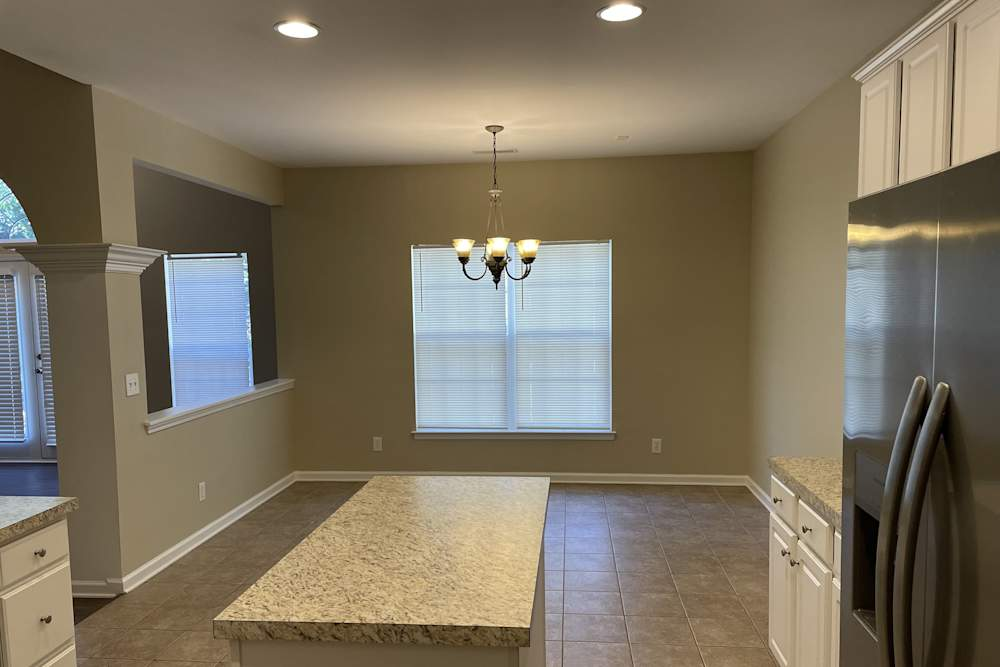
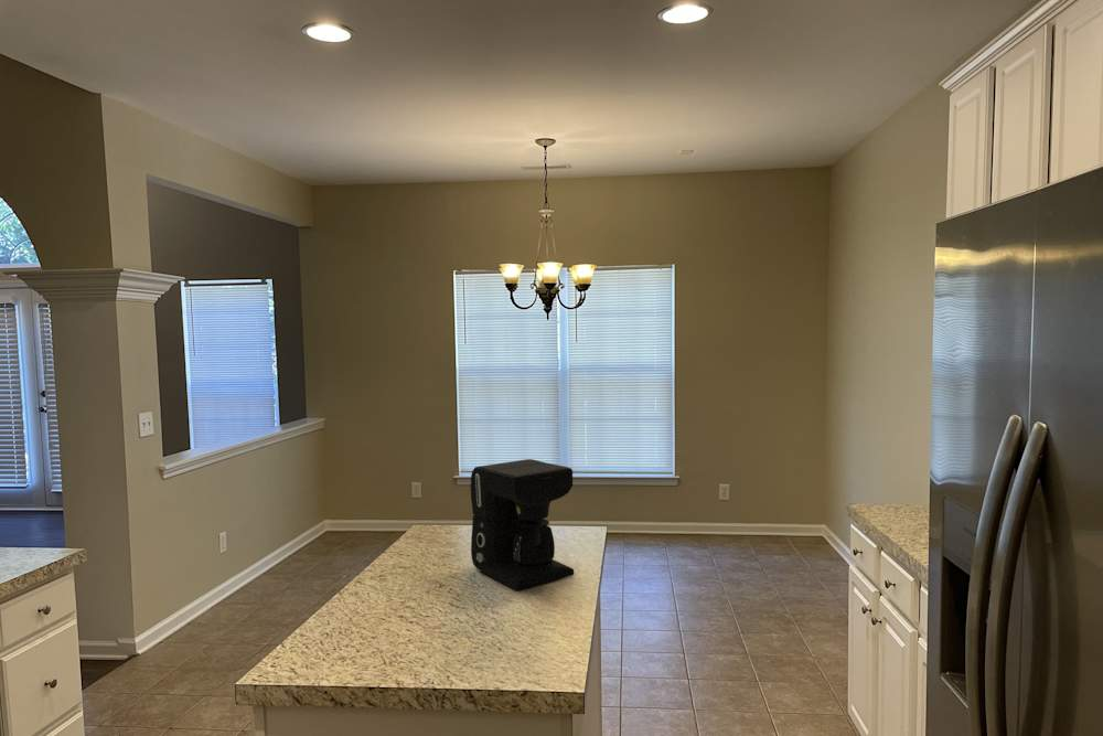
+ coffee maker [470,458,576,591]
